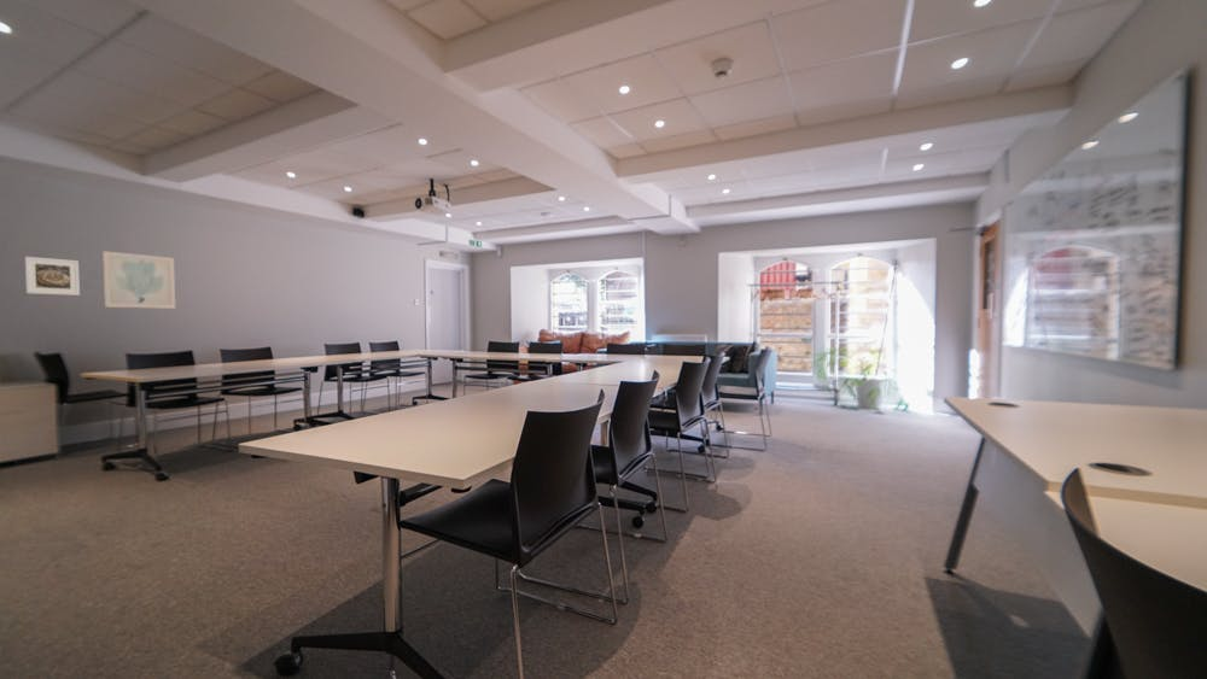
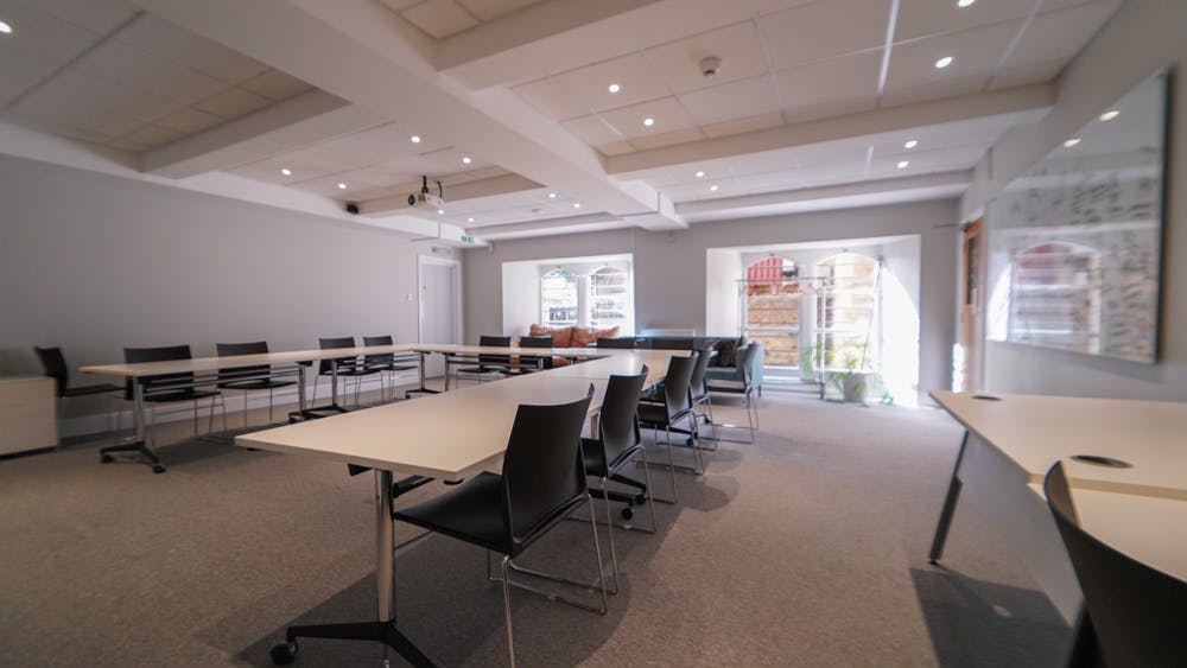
- wall art [101,250,176,310]
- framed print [24,256,81,297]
